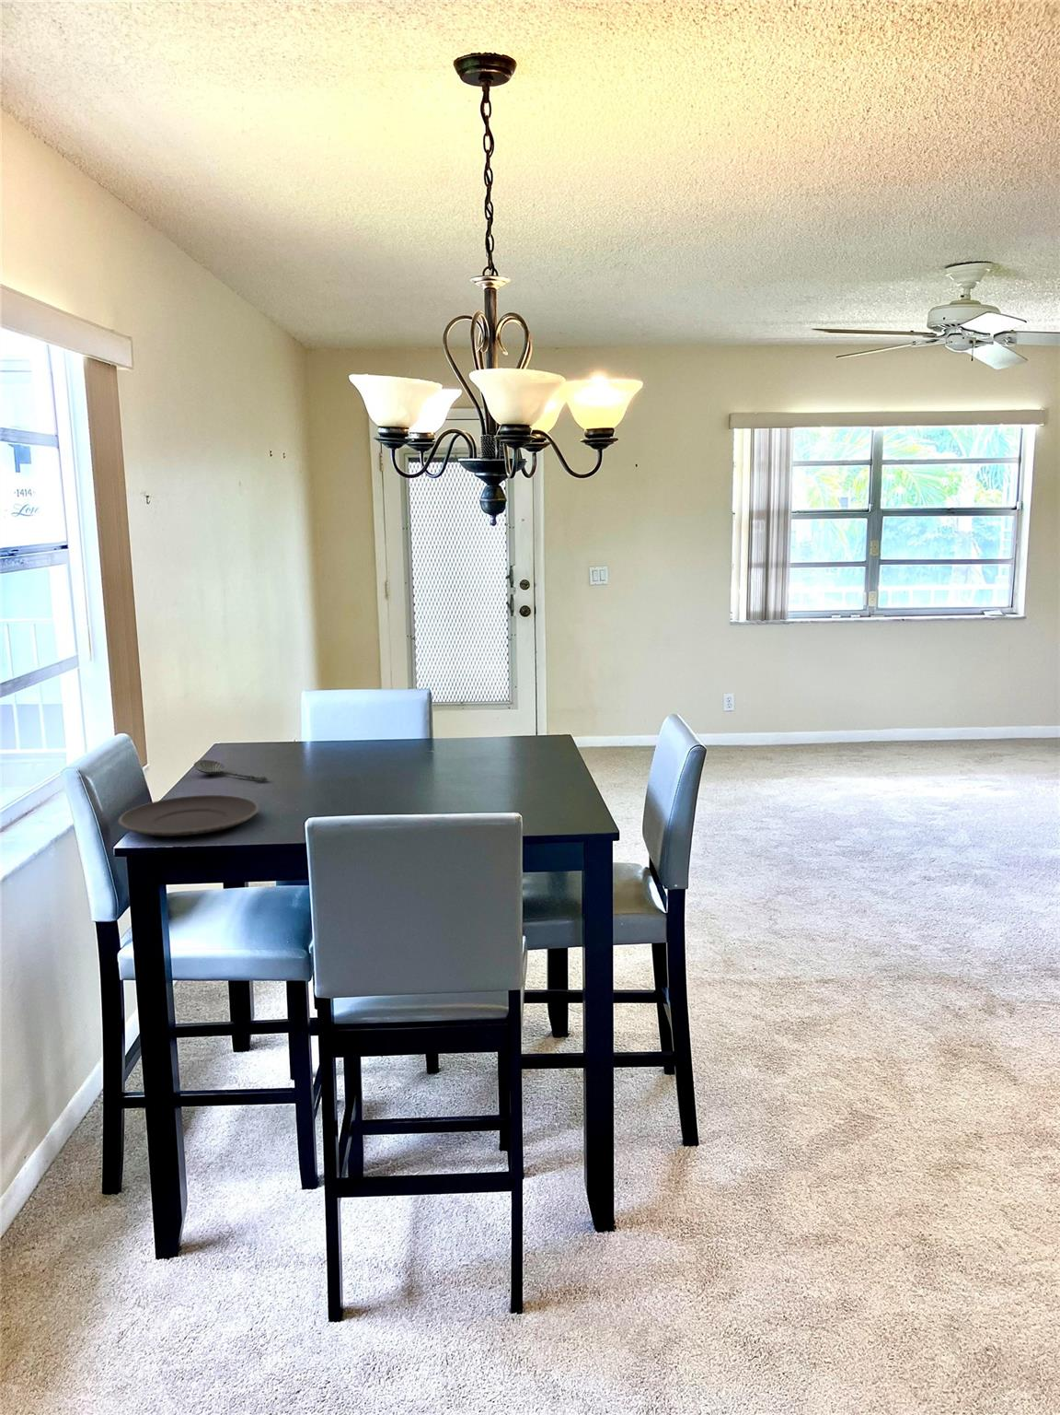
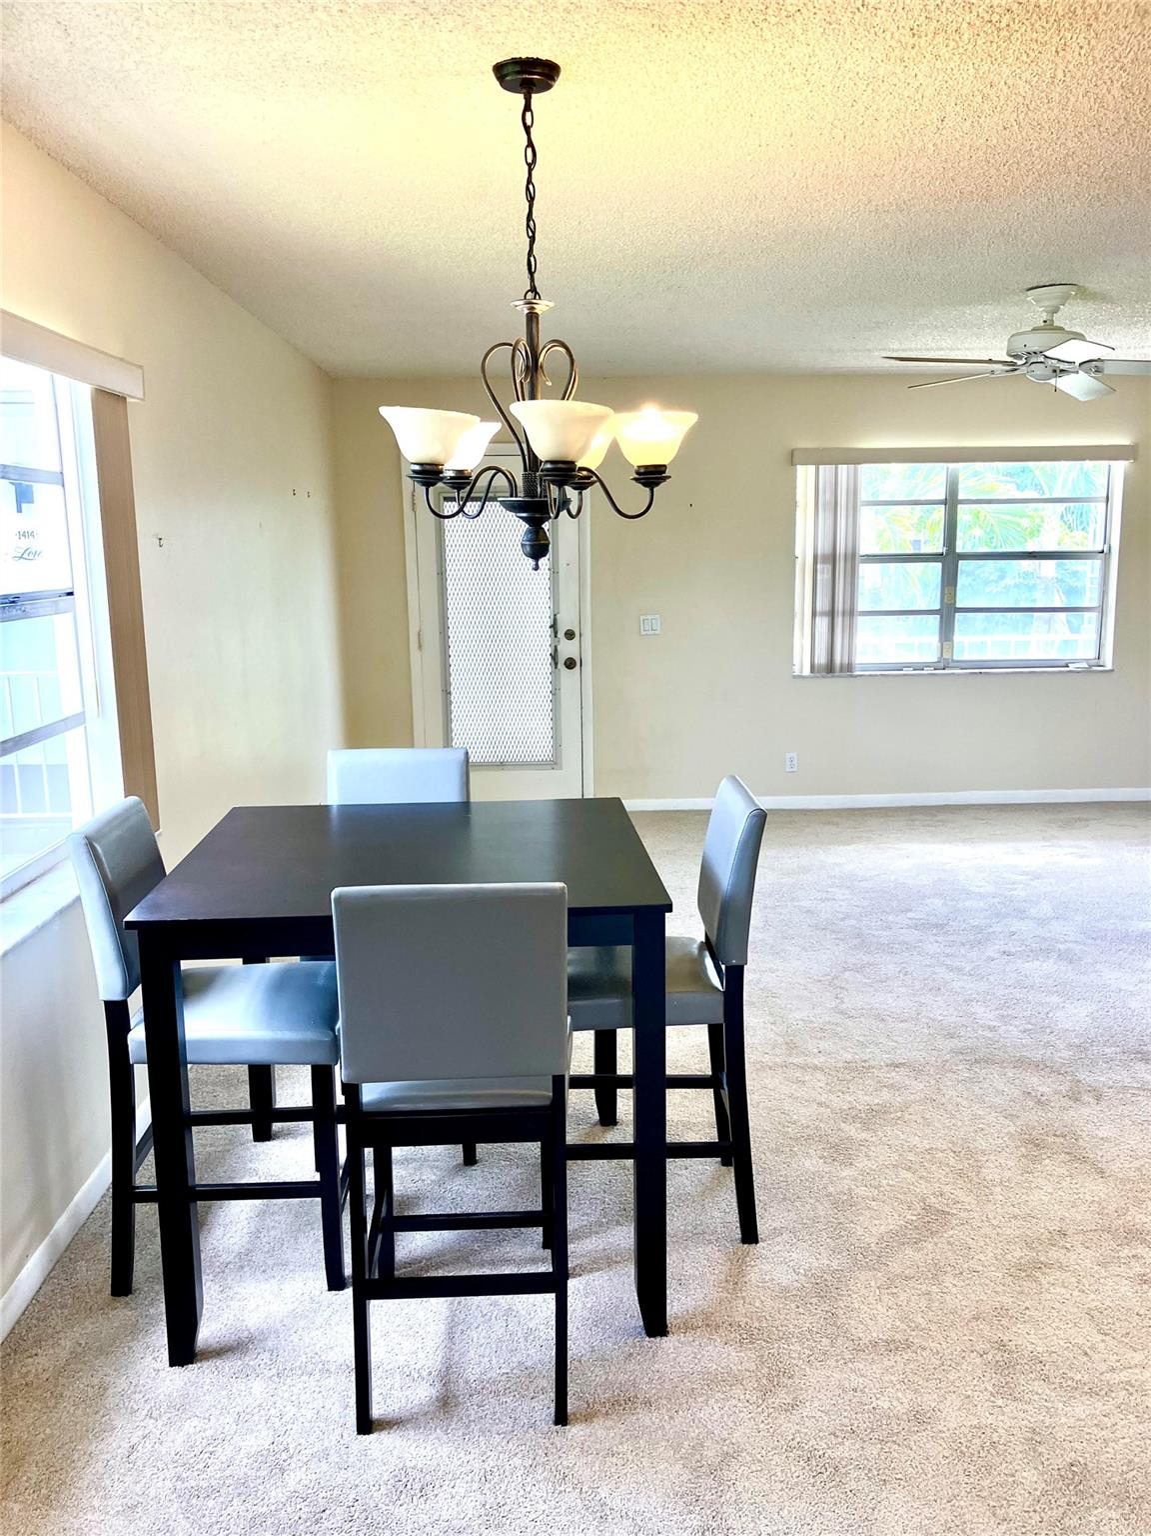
- plate [118,794,261,838]
- spoon [194,759,267,782]
